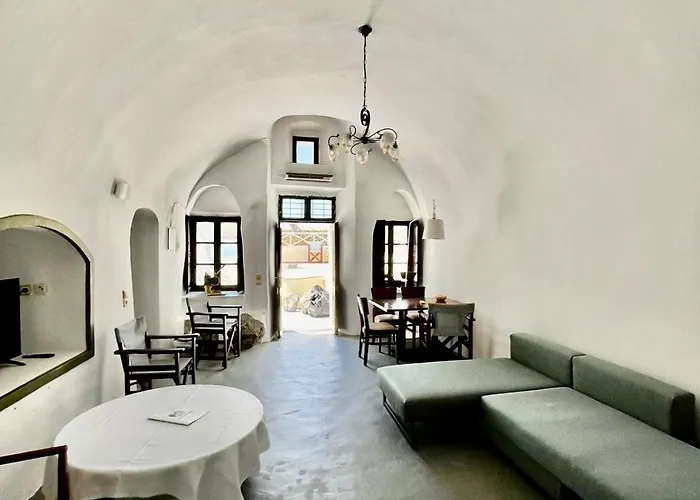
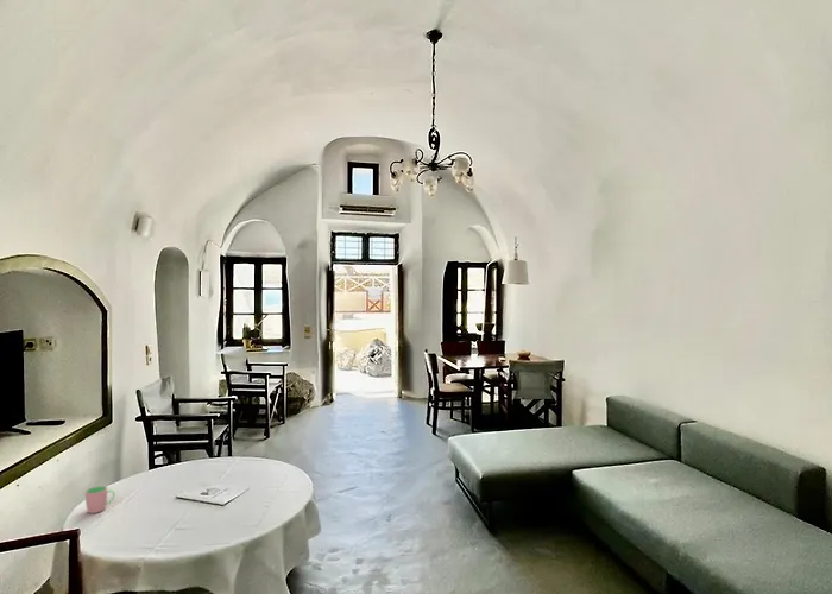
+ cup [84,485,116,514]
